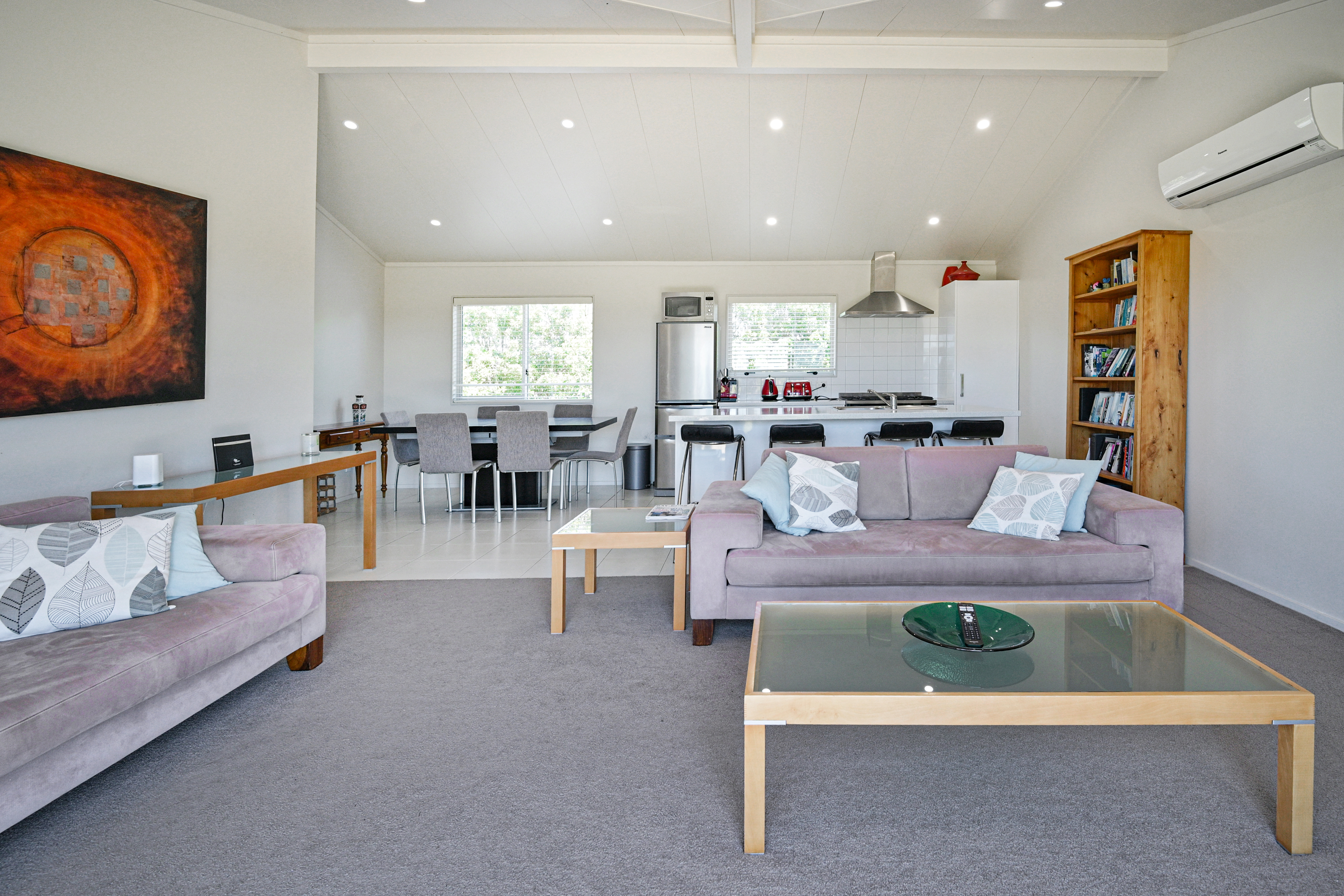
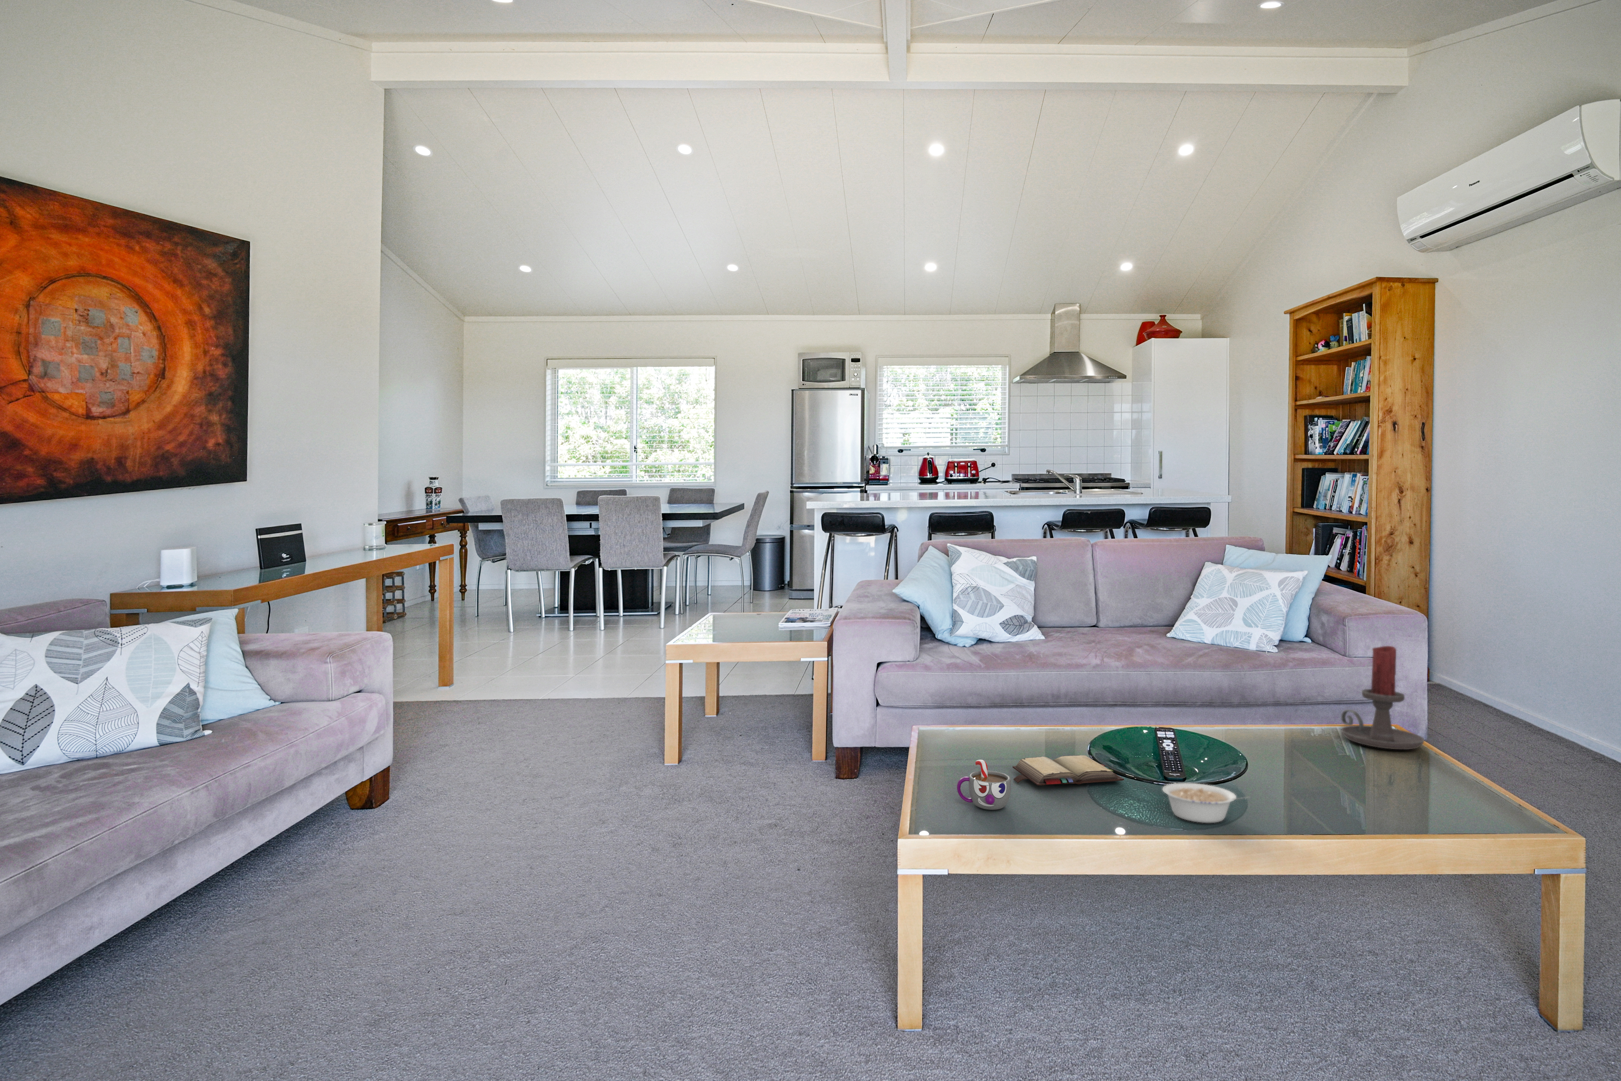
+ mug [956,759,1012,811]
+ candle holder [1340,645,1426,750]
+ legume [1161,783,1252,823]
+ hardback book [1012,755,1124,785]
